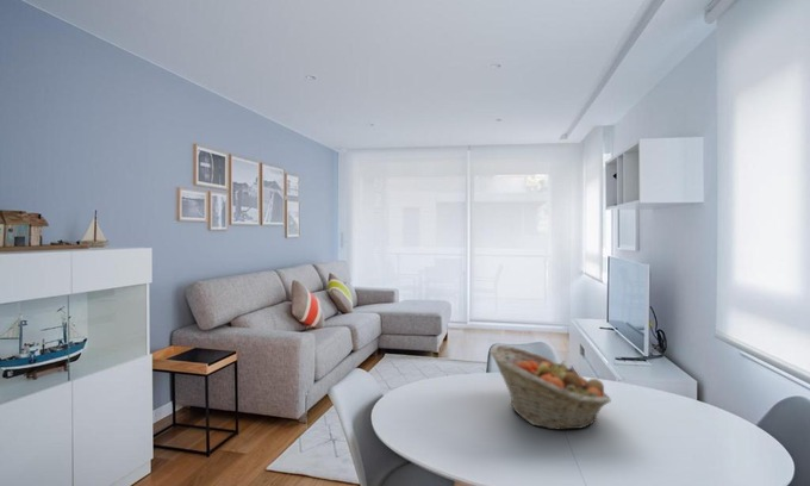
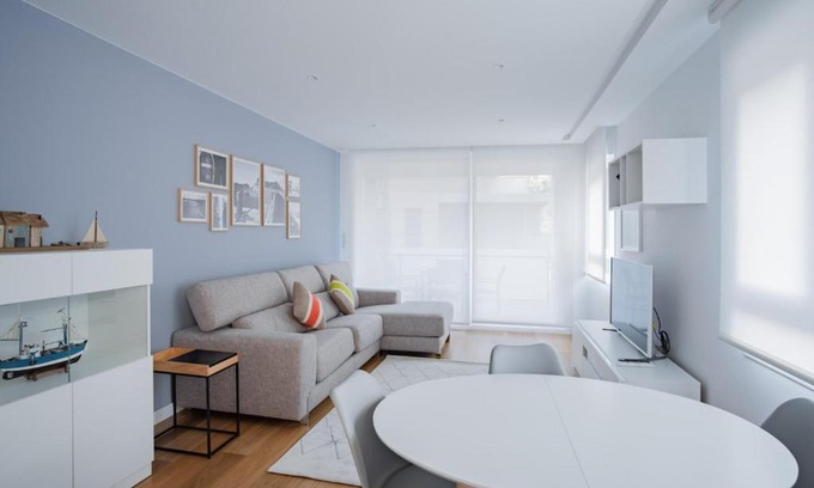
- fruit basket [488,344,612,431]
